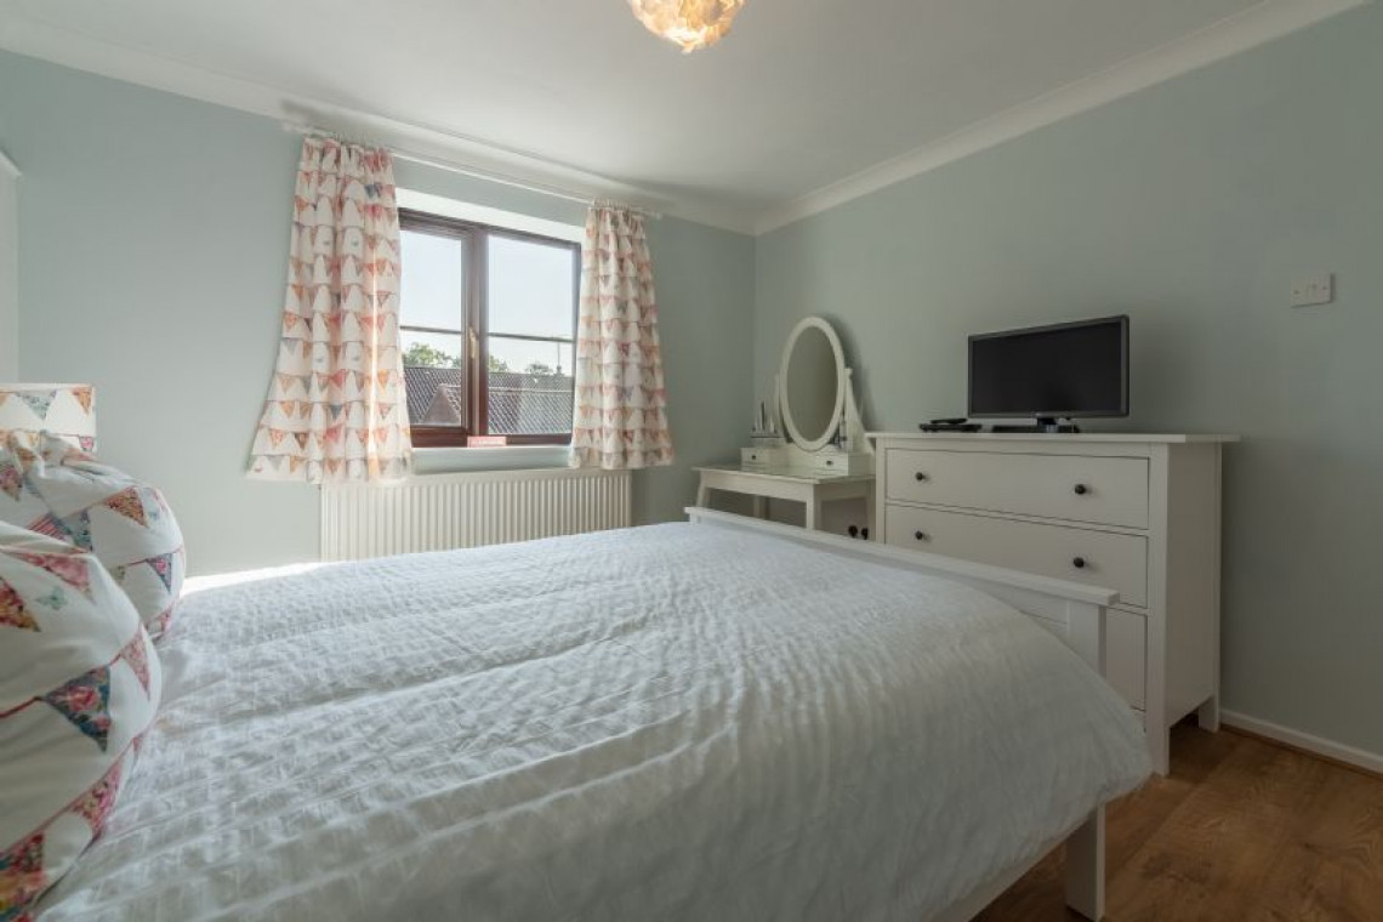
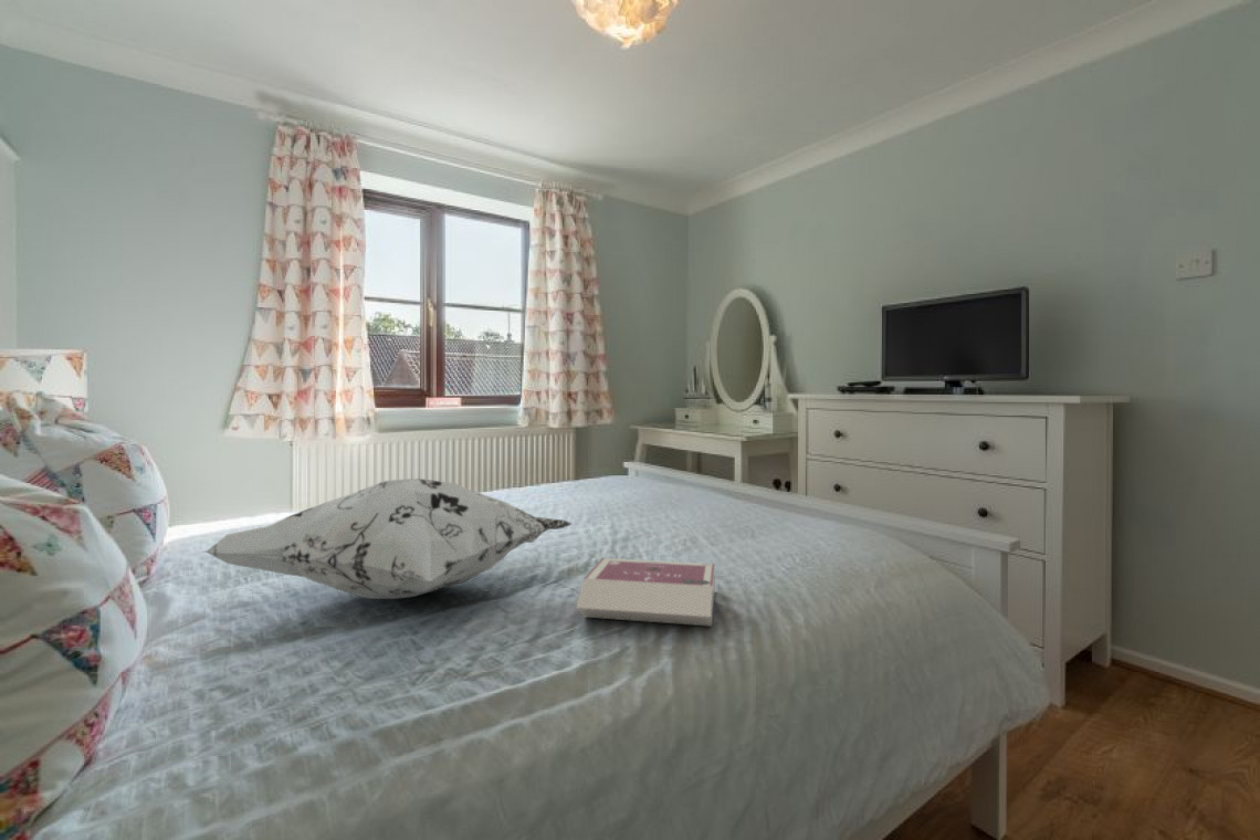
+ decorative pillow [202,477,574,600]
+ book [575,557,716,628]
